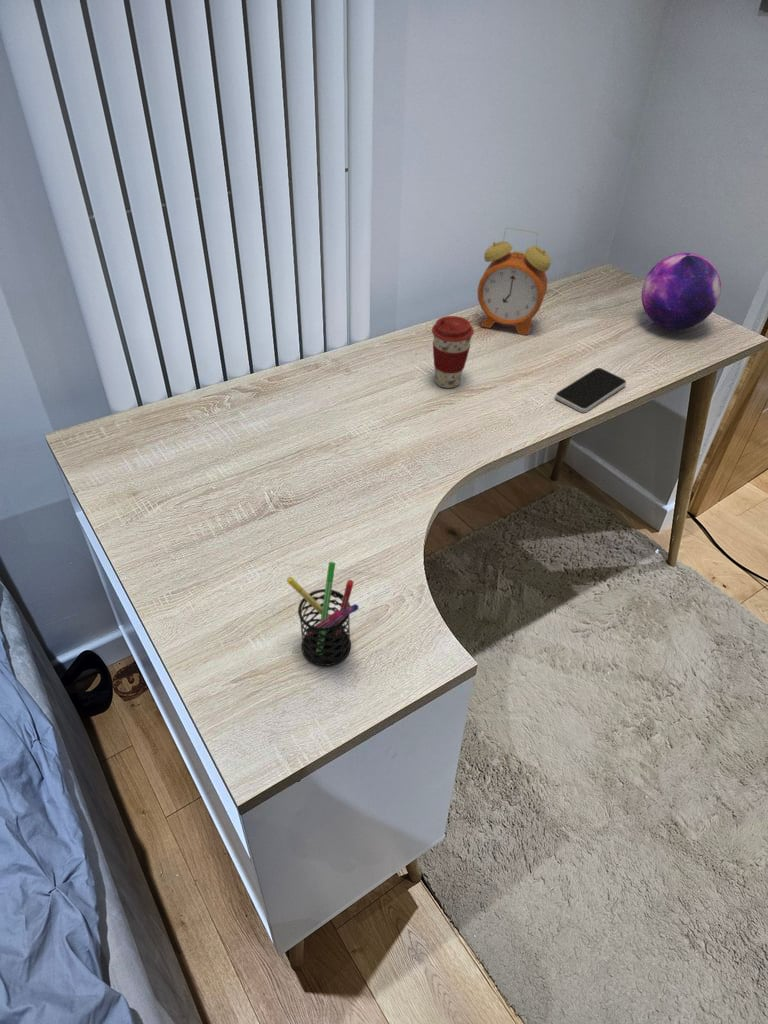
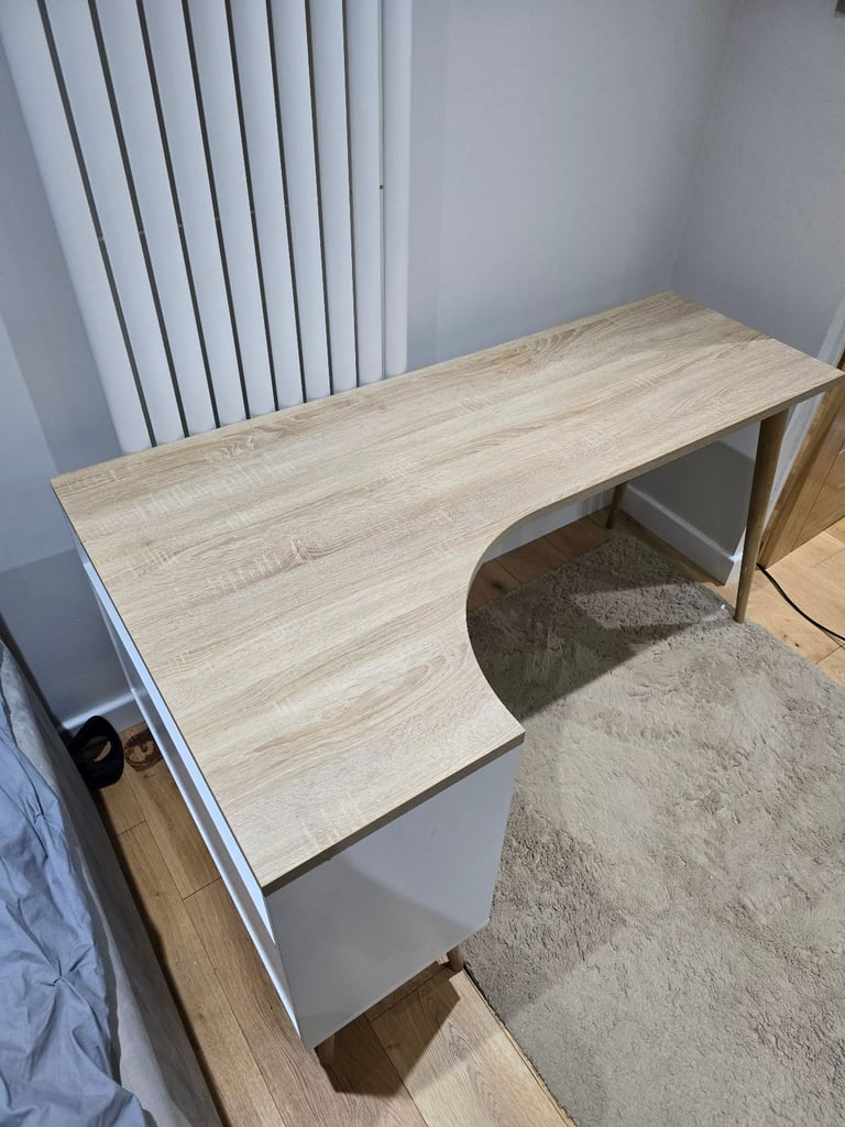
- alarm clock [476,227,552,336]
- coffee cup [431,315,475,389]
- decorative orb [641,252,722,331]
- pen holder [286,561,360,667]
- smartphone [554,367,627,414]
